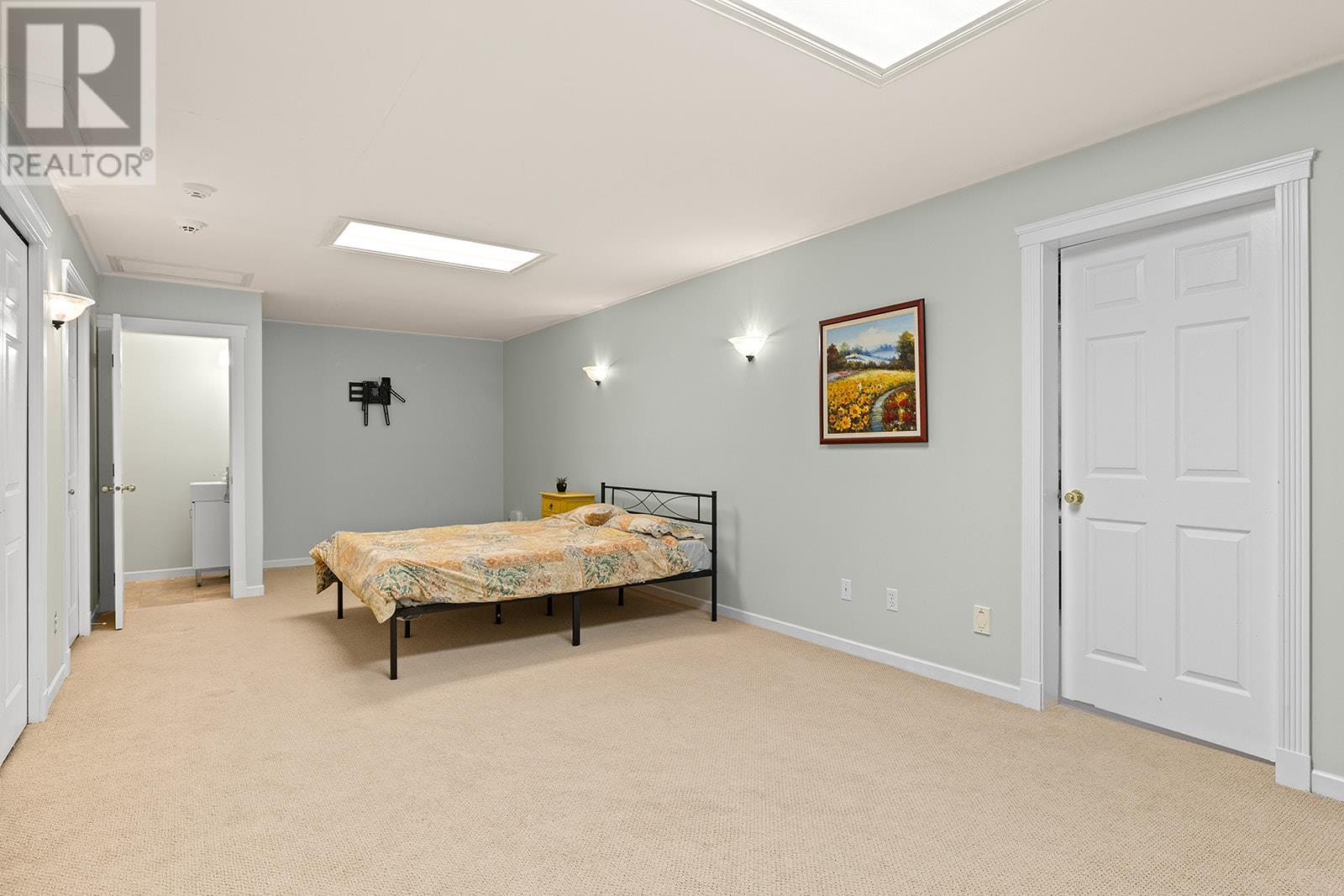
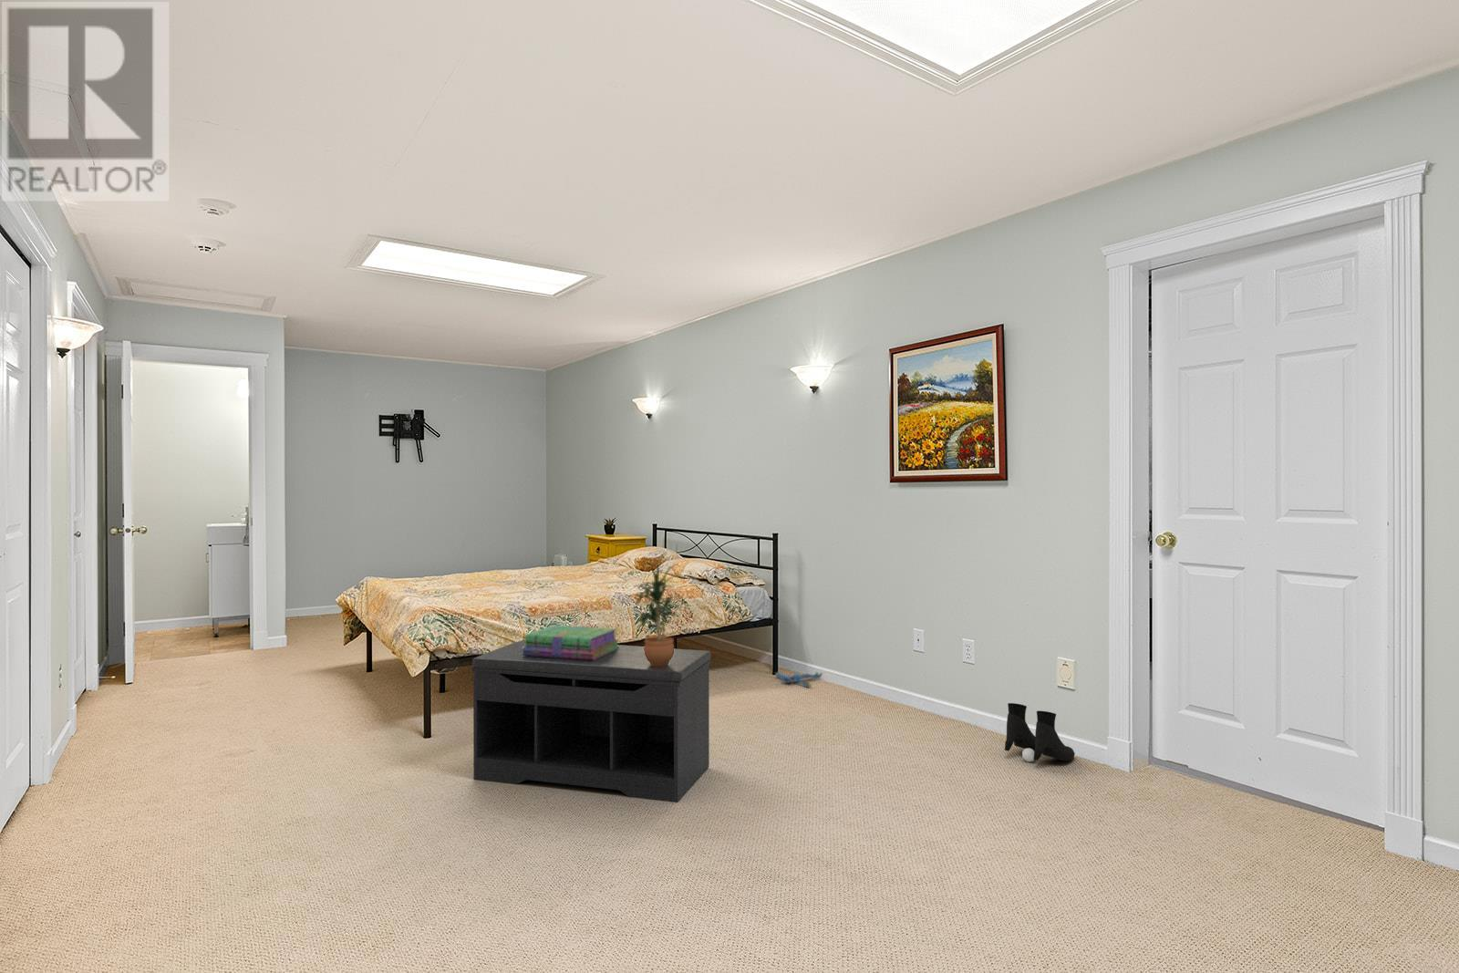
+ plush toy [774,671,824,688]
+ boots [1004,703,1076,762]
+ bench [471,640,711,804]
+ stack of books [522,623,620,660]
+ potted plant [630,563,687,667]
